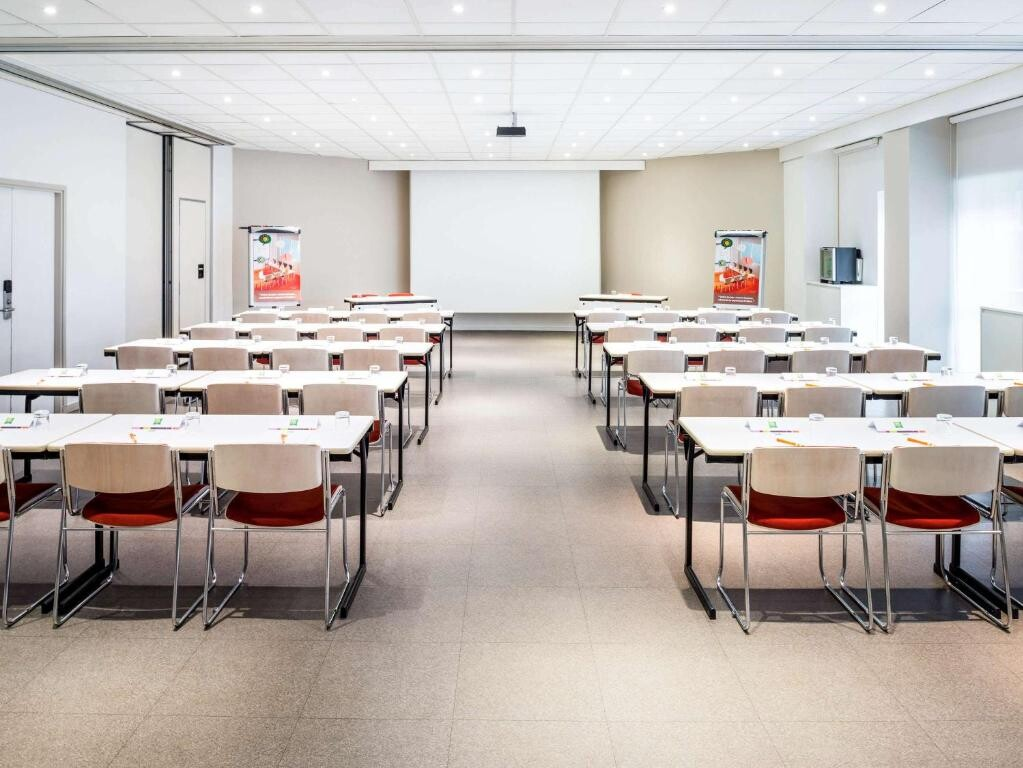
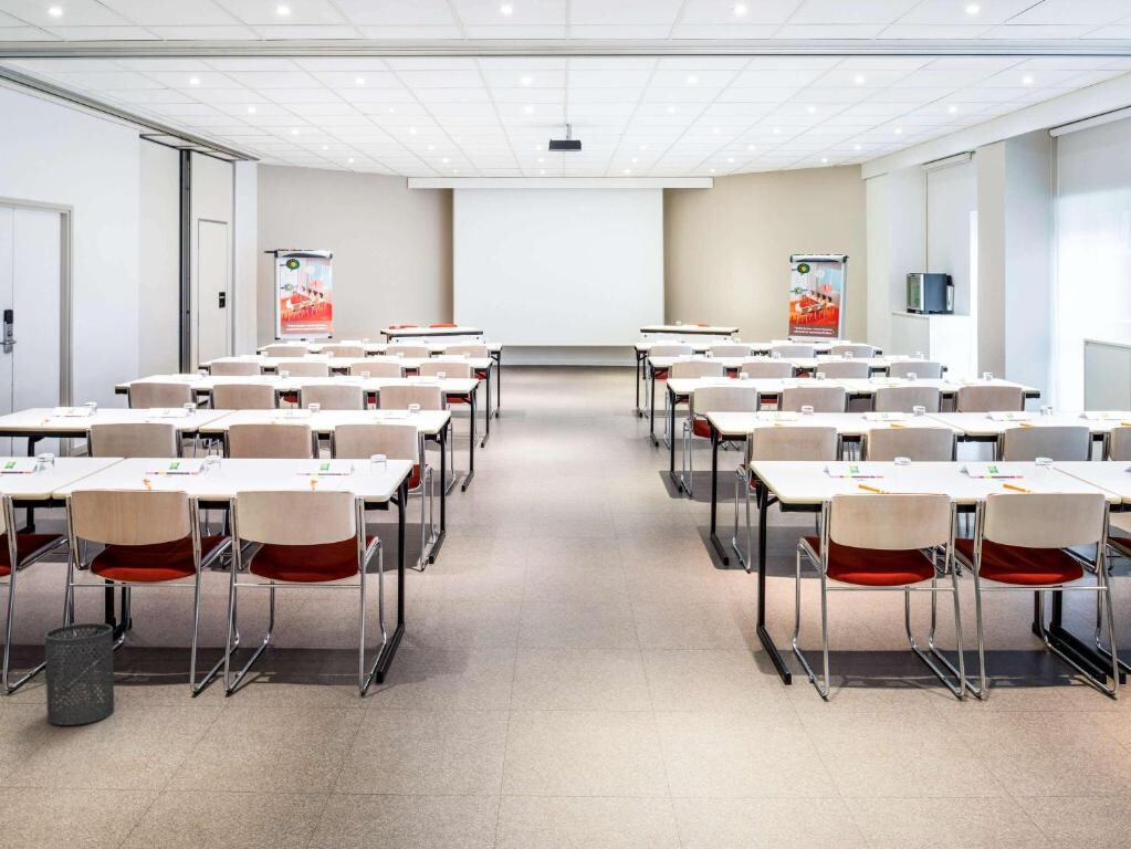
+ trash can [44,622,115,726]
